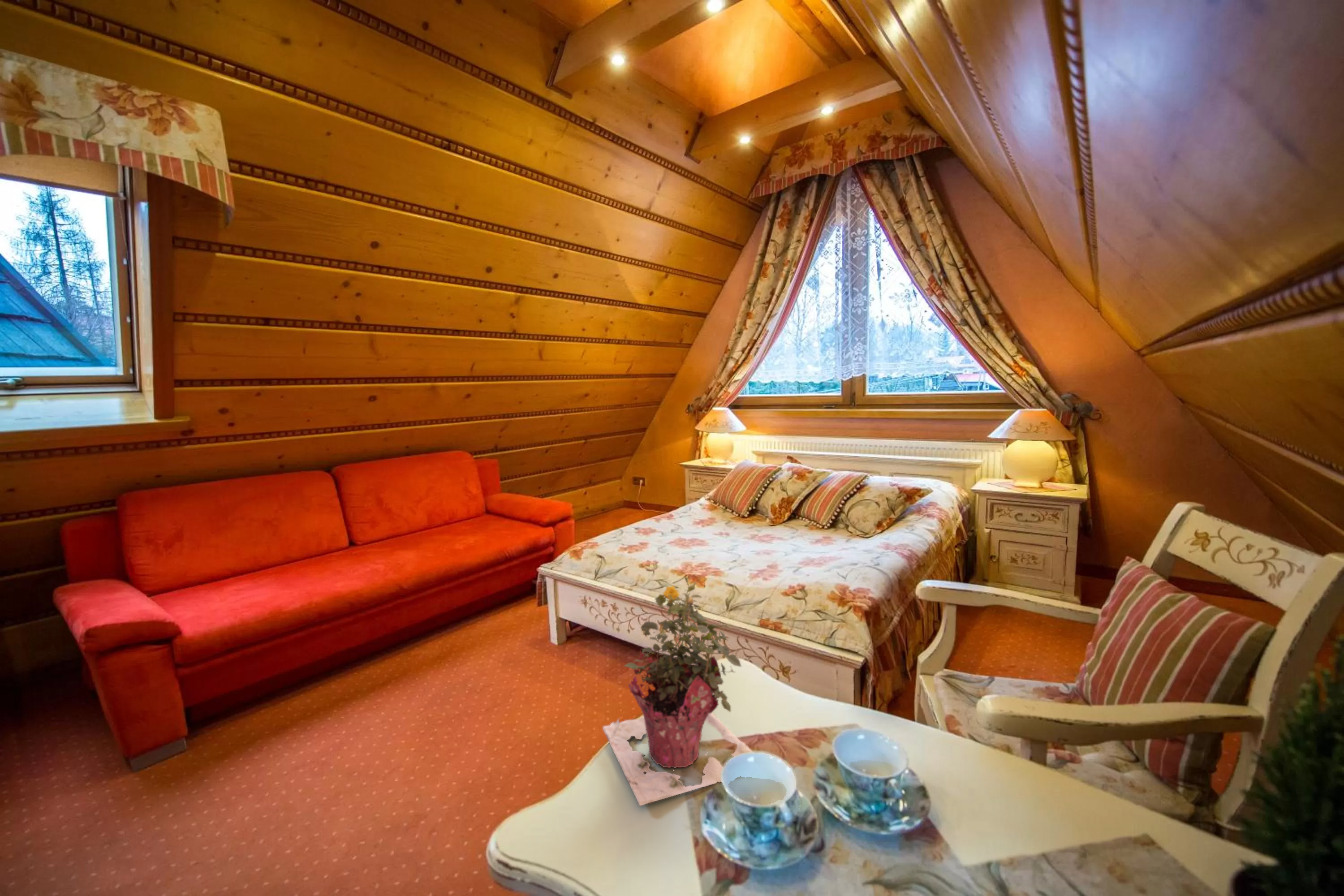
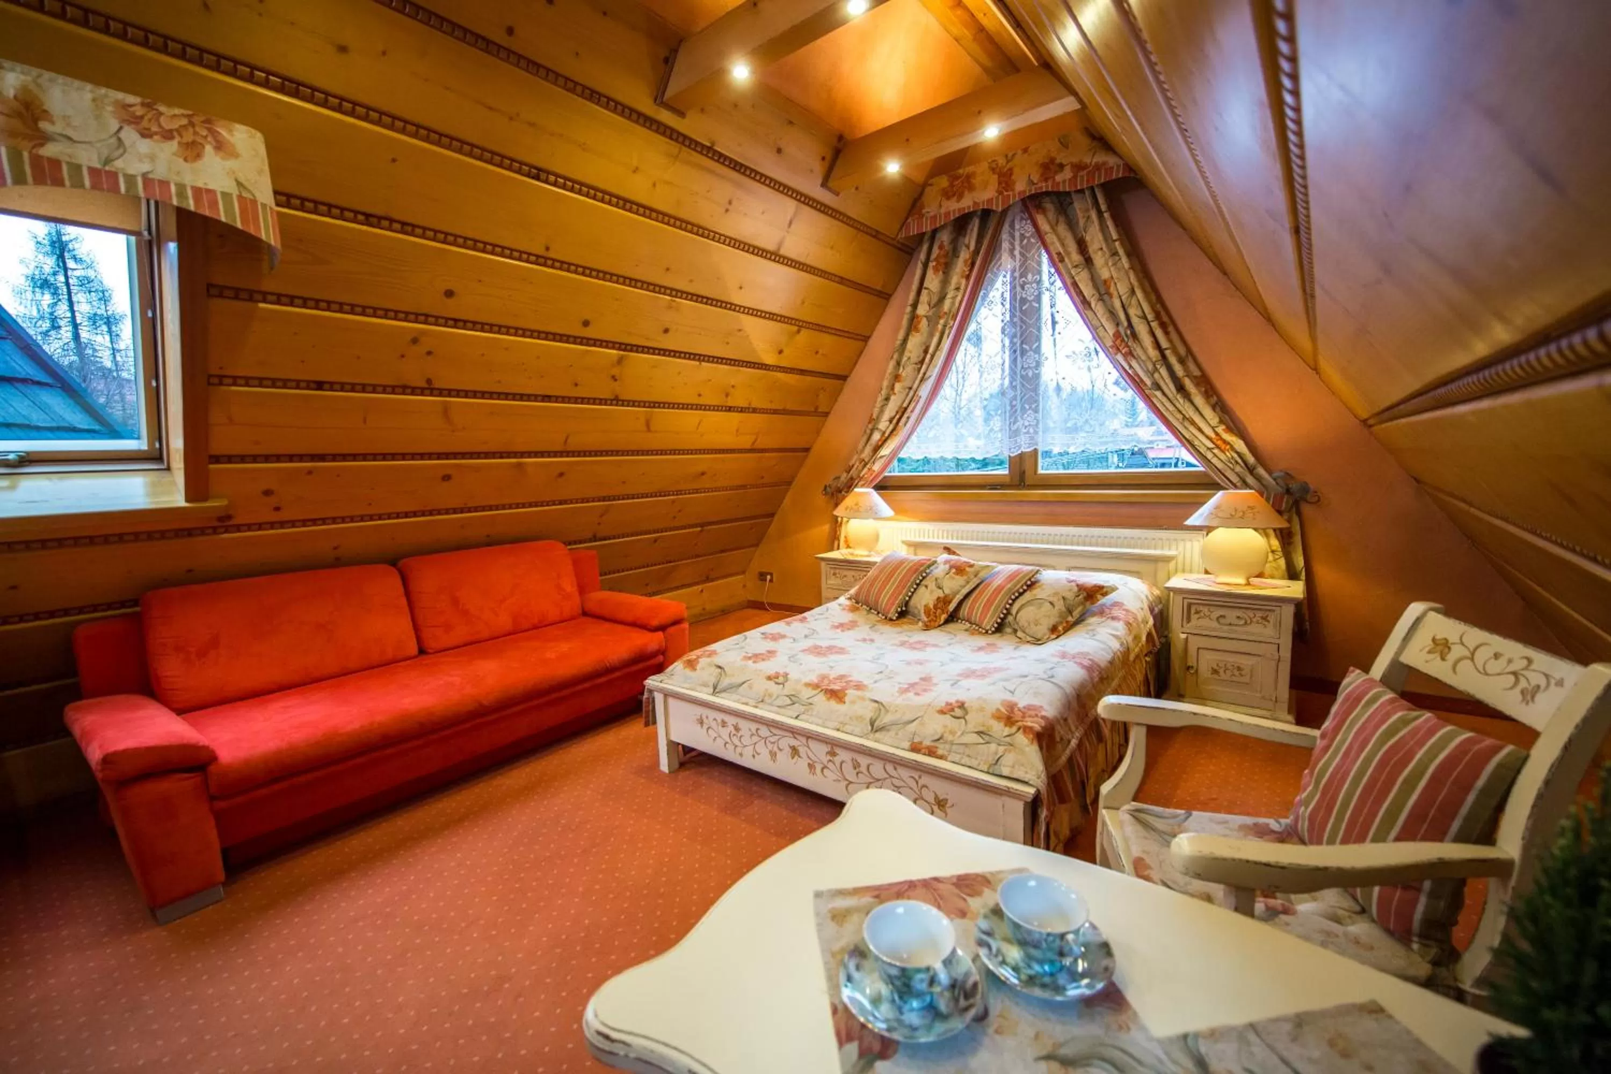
- potted flower [603,576,754,806]
